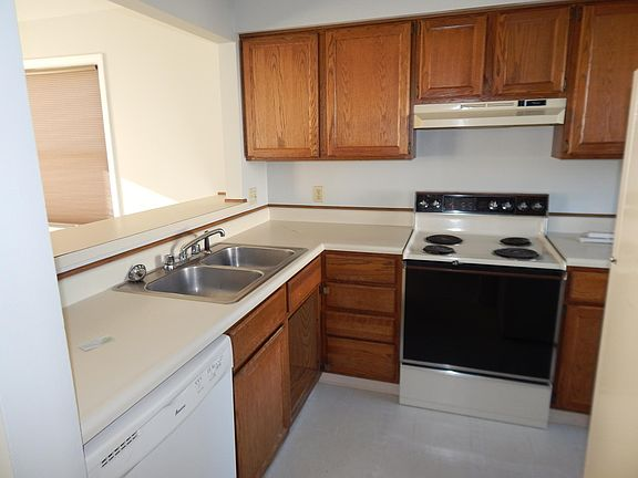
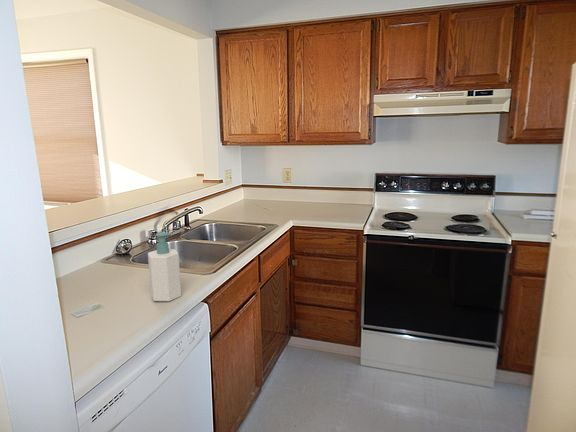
+ soap bottle [147,231,182,302]
